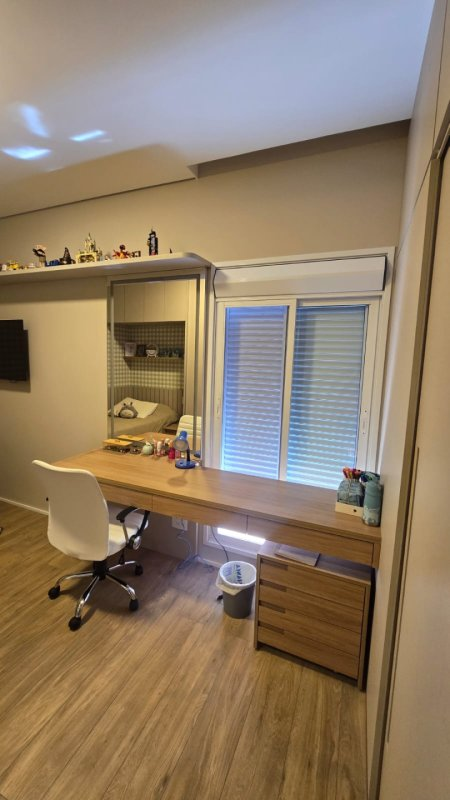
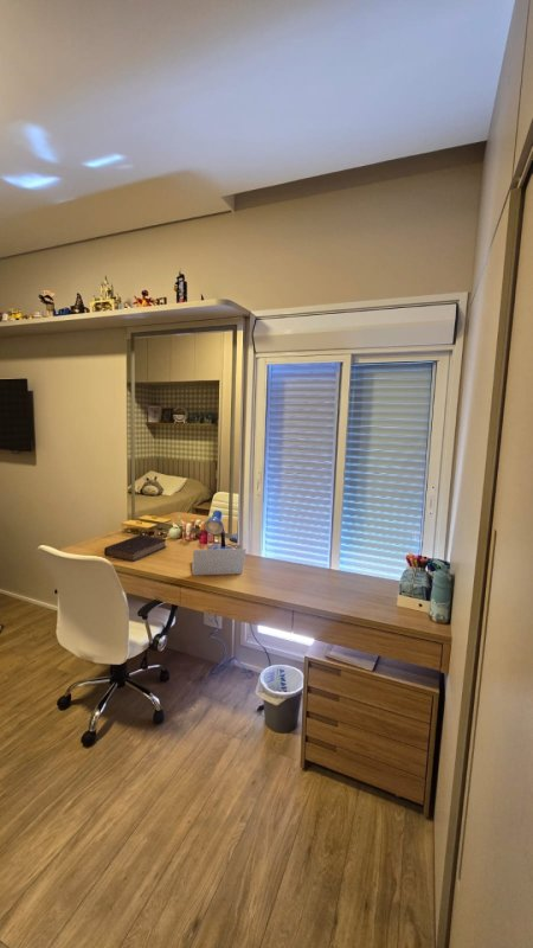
+ book [103,533,168,563]
+ laptop [191,547,248,576]
